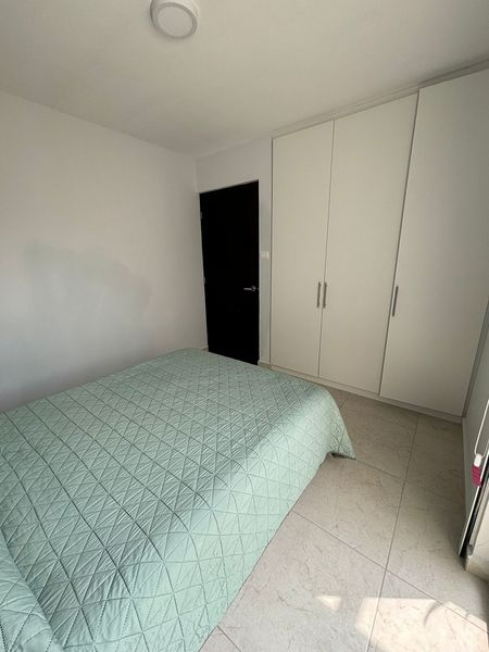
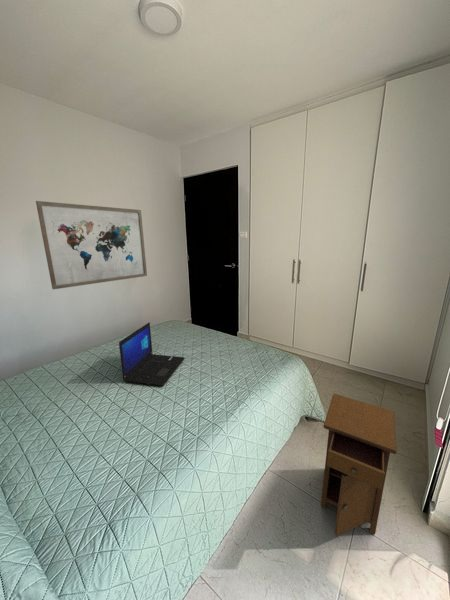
+ wall art [35,200,148,290]
+ laptop [118,322,186,387]
+ nightstand [320,393,398,537]
